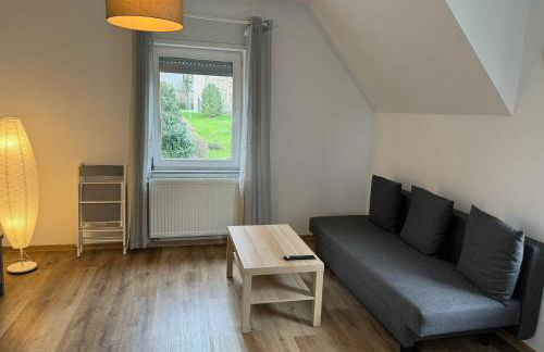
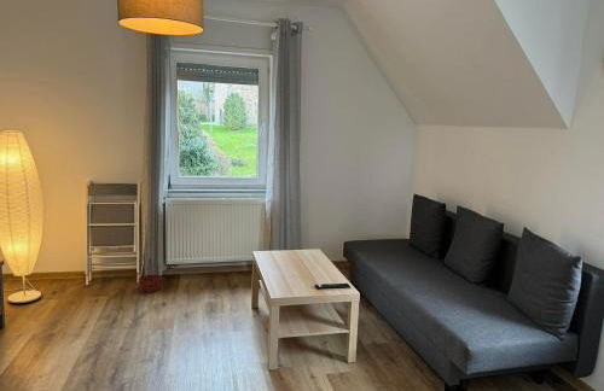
+ basket [137,257,163,293]
